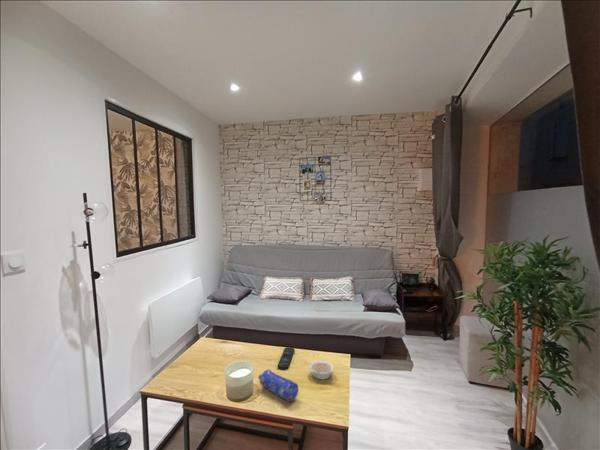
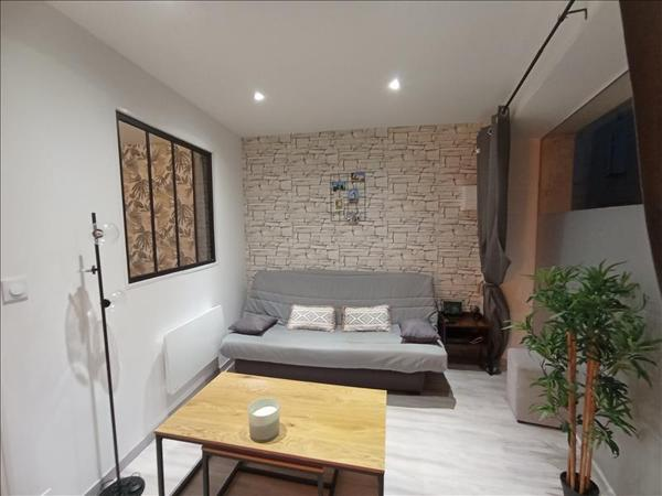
- legume [308,360,335,380]
- remote control [277,346,295,370]
- pencil case [257,368,299,403]
